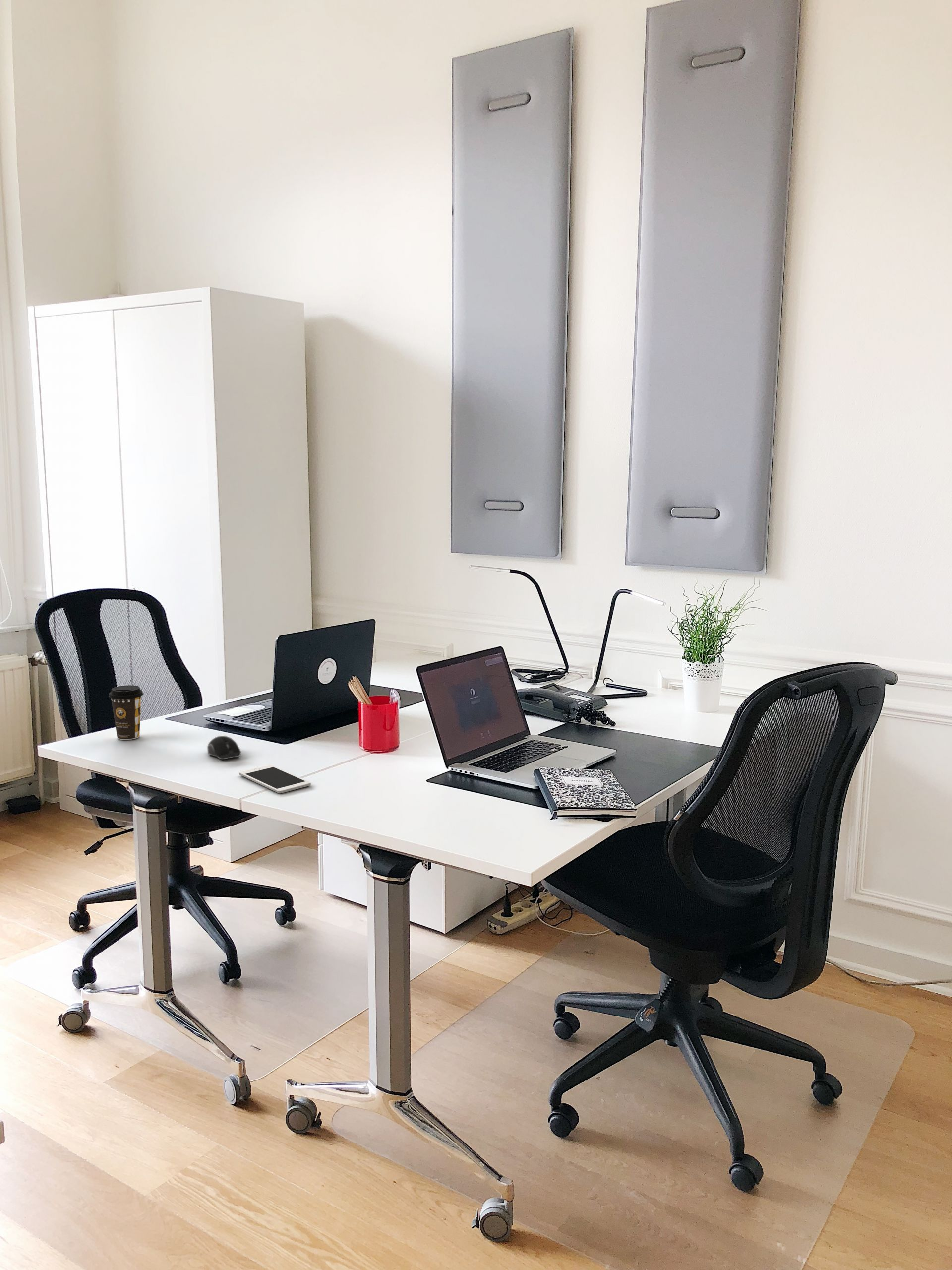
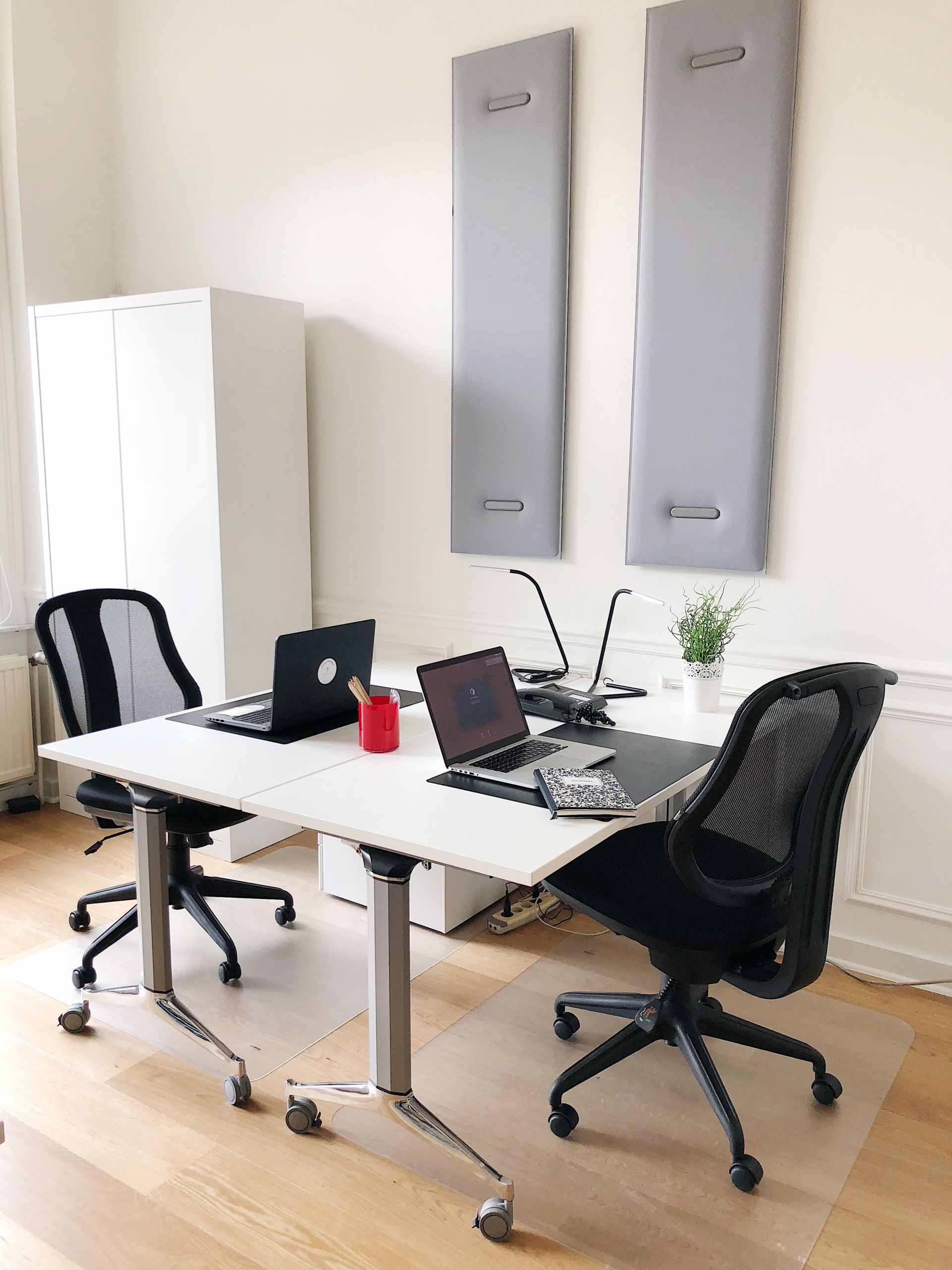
- computer mouse [207,735,241,760]
- cell phone [238,764,311,794]
- coffee cup [109,685,144,740]
